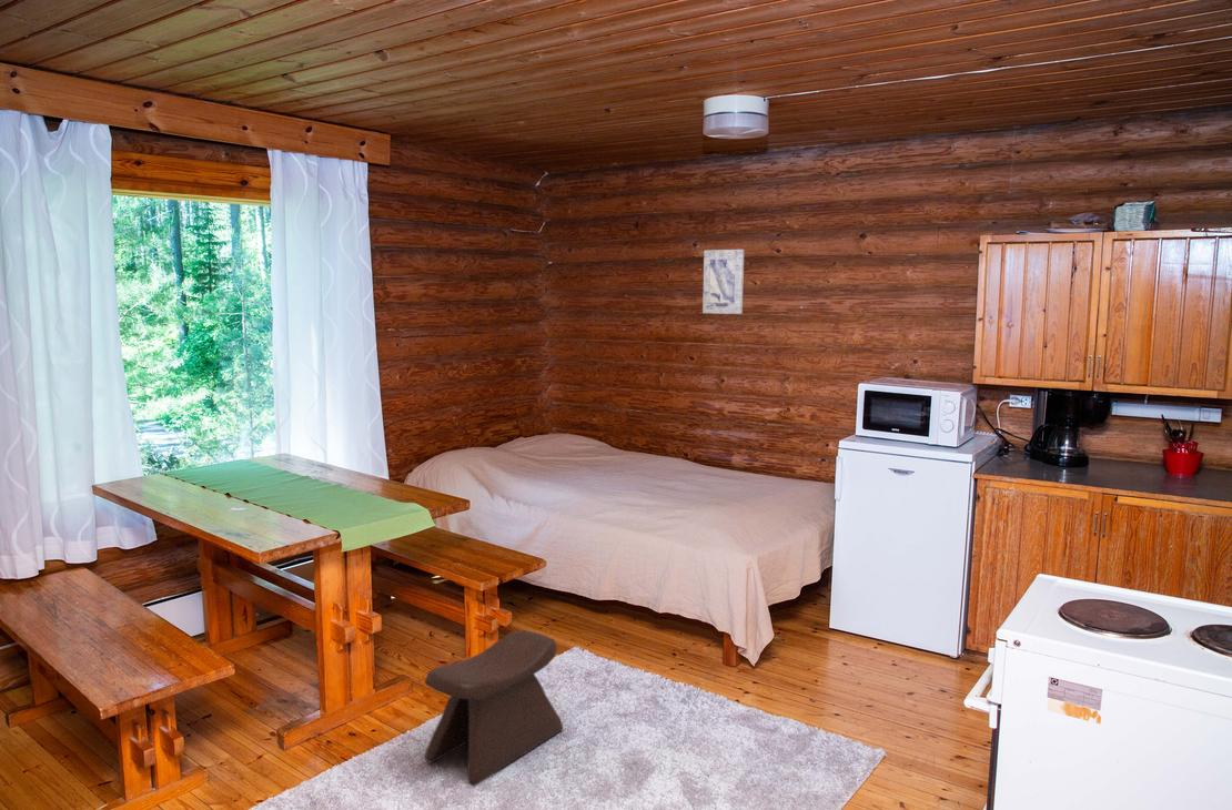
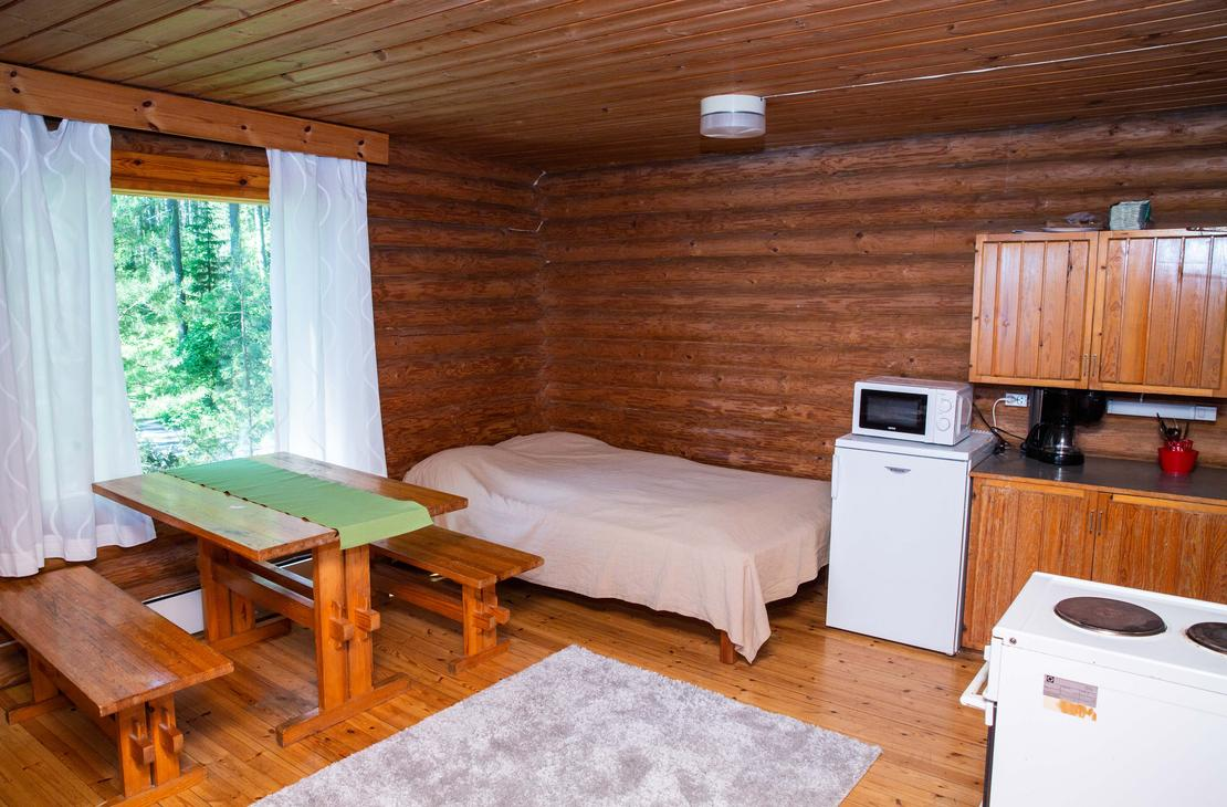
- wall art [701,249,745,315]
- stool [424,629,564,787]
